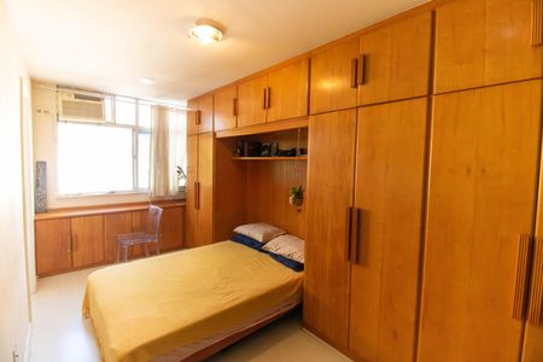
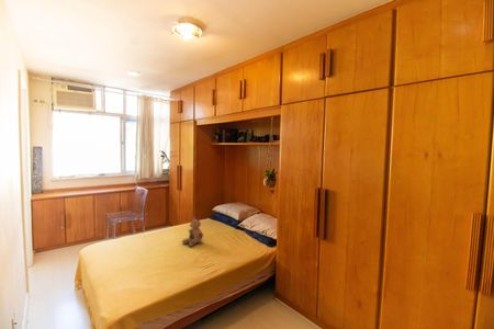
+ teddy bear [181,215,204,248]
